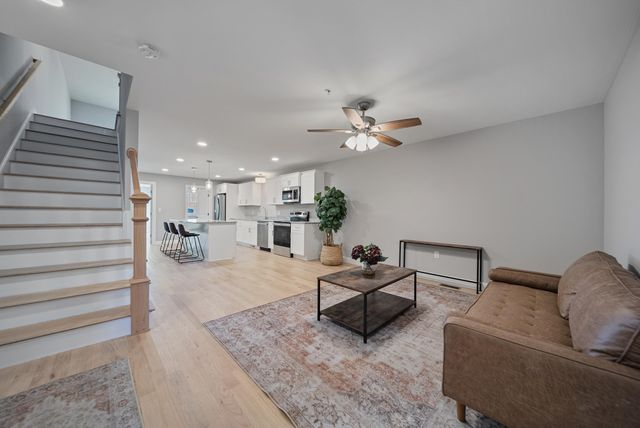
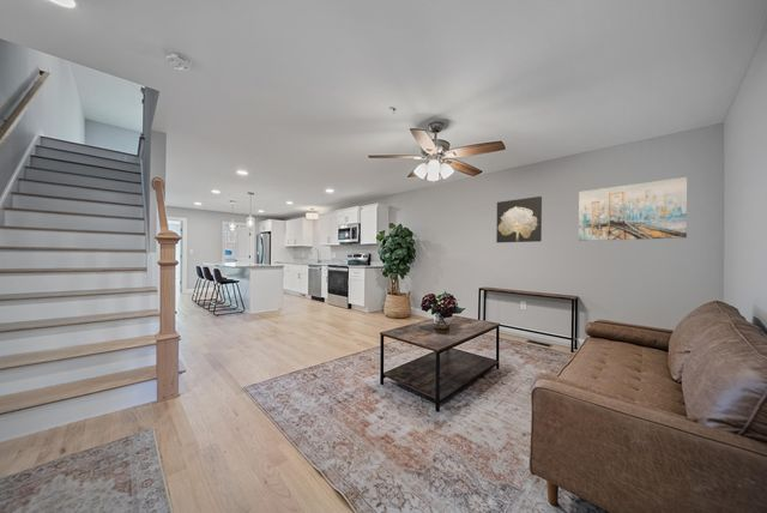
+ wall art [578,176,688,242]
+ wall art [495,195,543,243]
